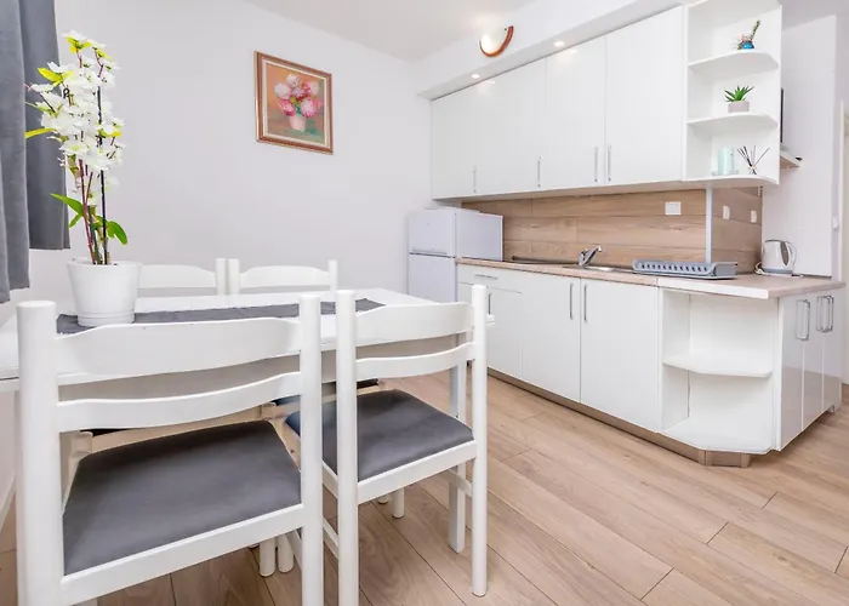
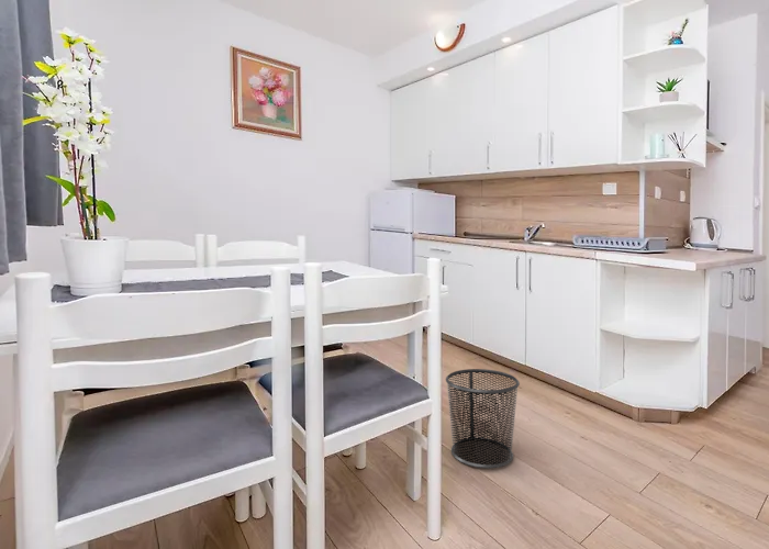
+ waste bin [445,368,521,470]
